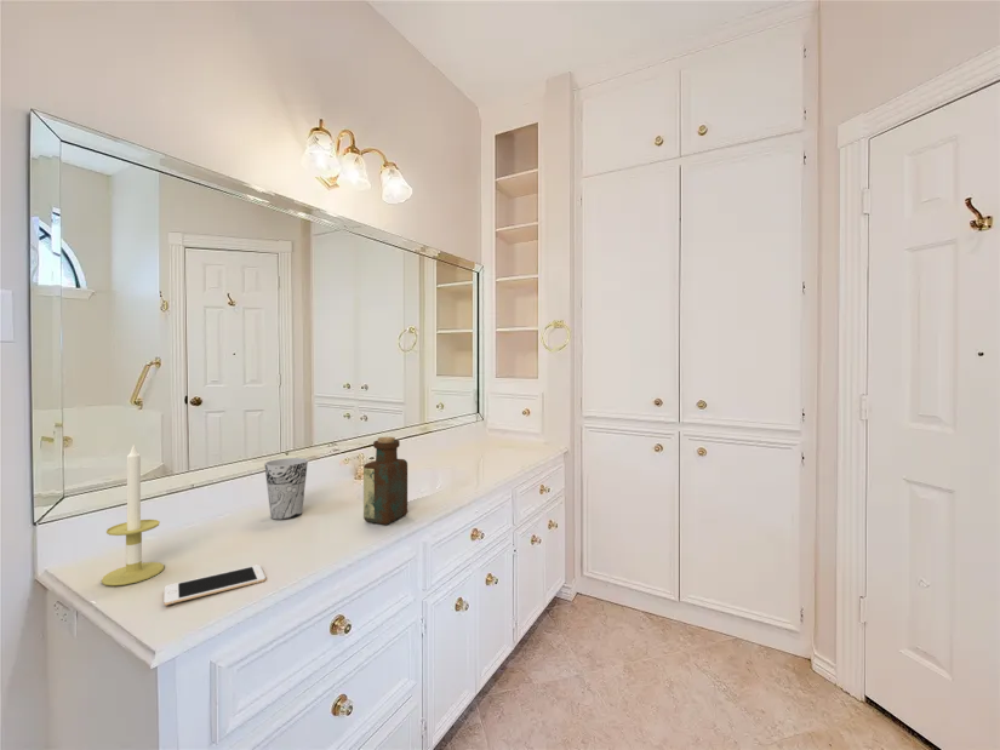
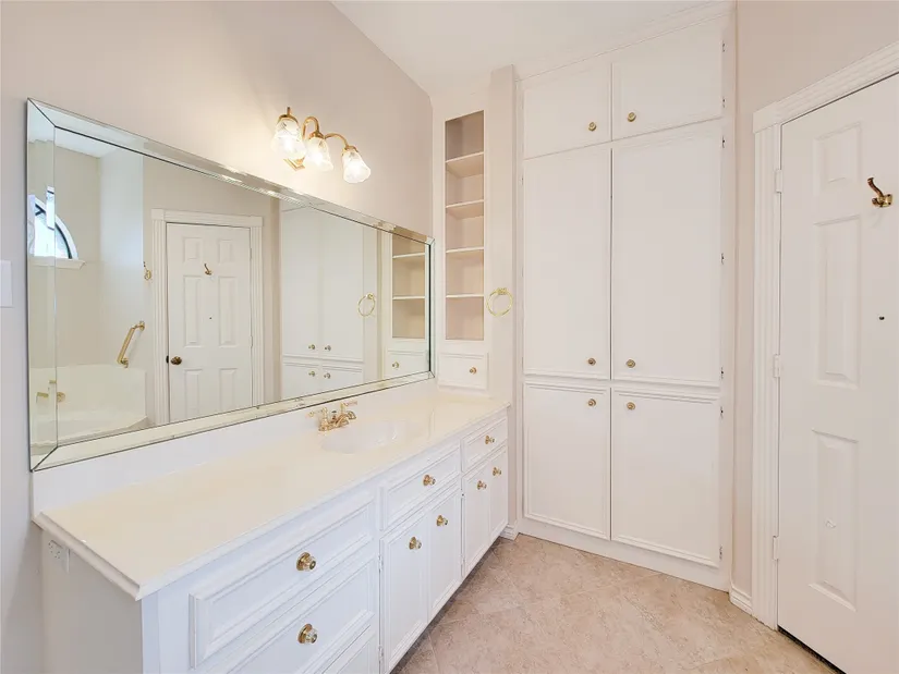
- bottle [362,436,408,526]
- cup [263,457,309,521]
- candle [101,442,165,586]
- cell phone [164,563,267,606]
